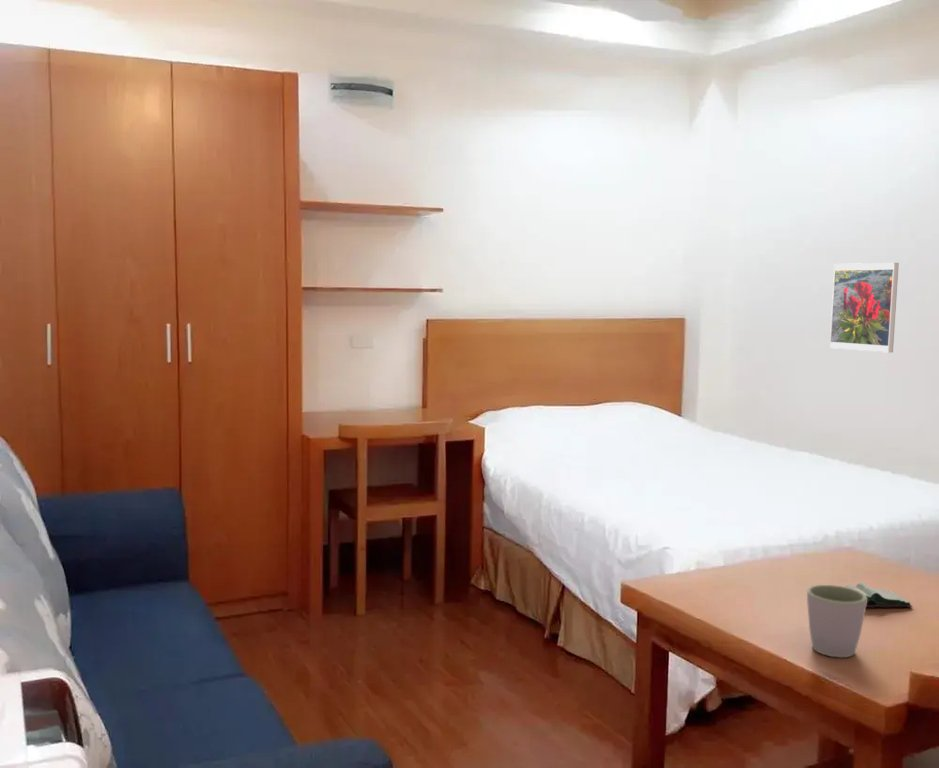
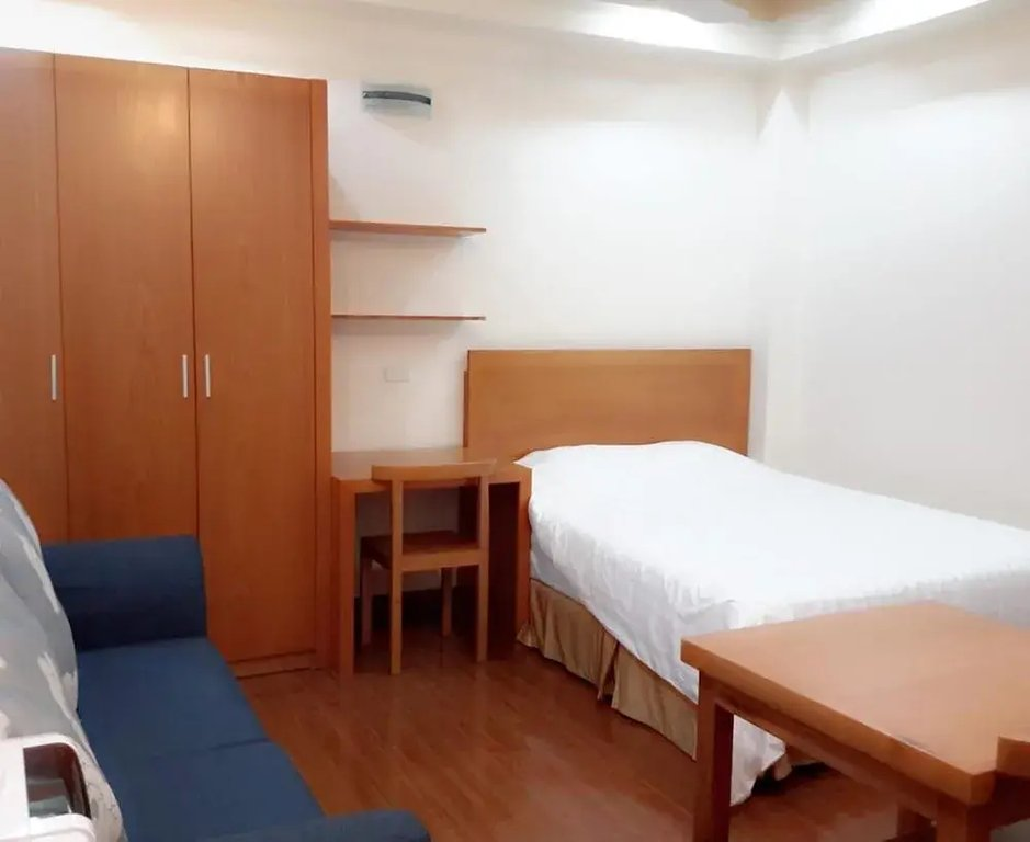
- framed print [829,262,900,353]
- mug [806,584,867,658]
- book [844,582,913,609]
